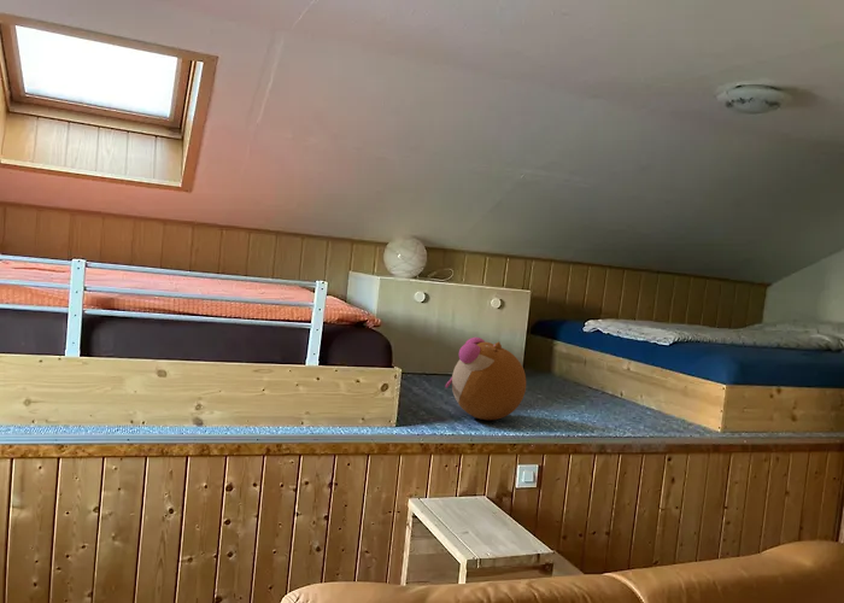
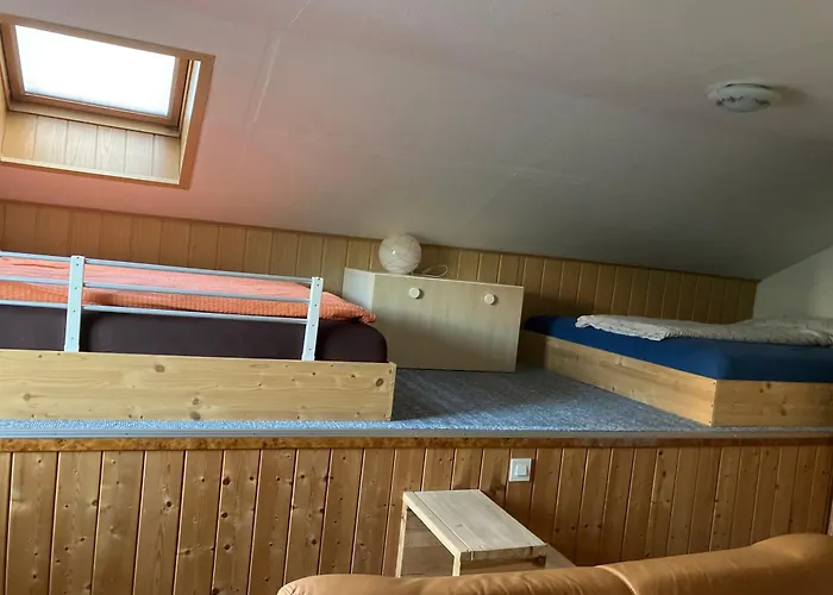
- plush toy [444,336,527,421]
